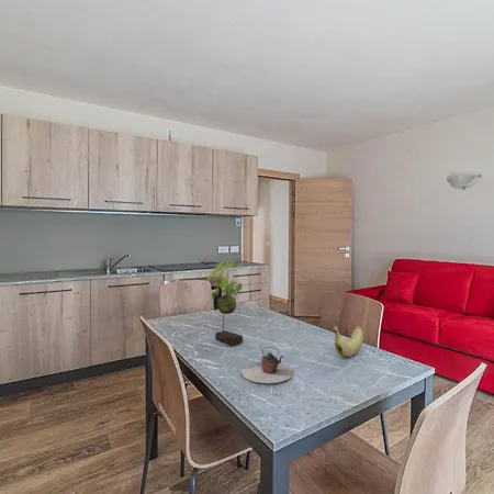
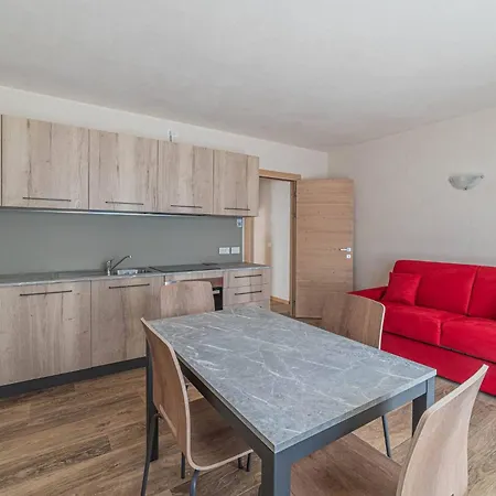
- banana [333,325,364,358]
- teapot [240,346,294,384]
- plant [205,260,246,347]
